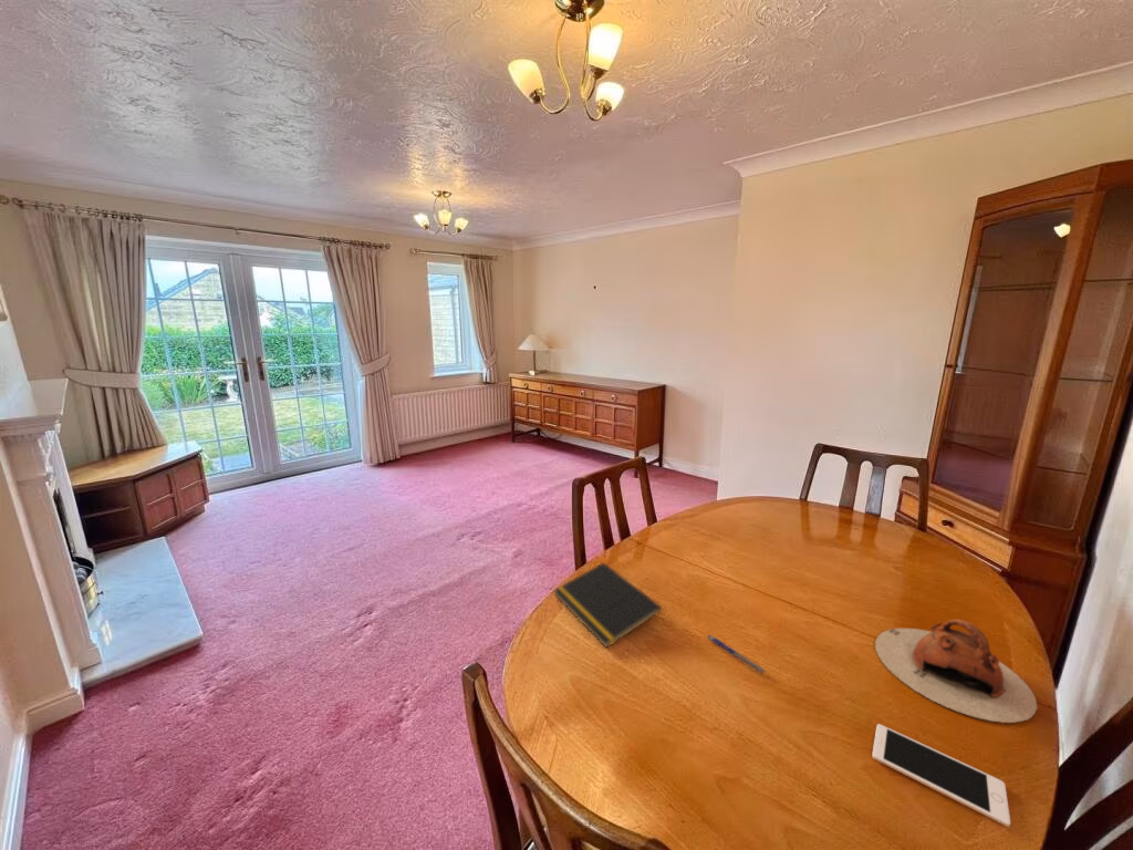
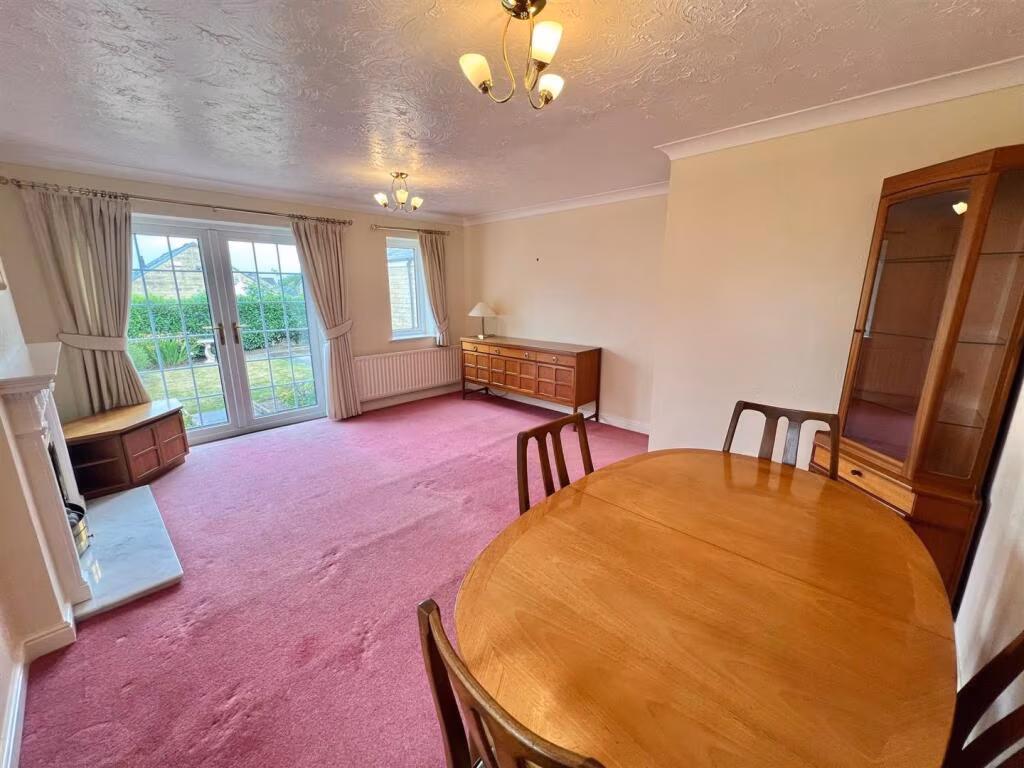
- notepad [552,561,663,649]
- teapot [874,618,1039,724]
- cell phone [871,723,1011,828]
- pen [705,634,767,675]
